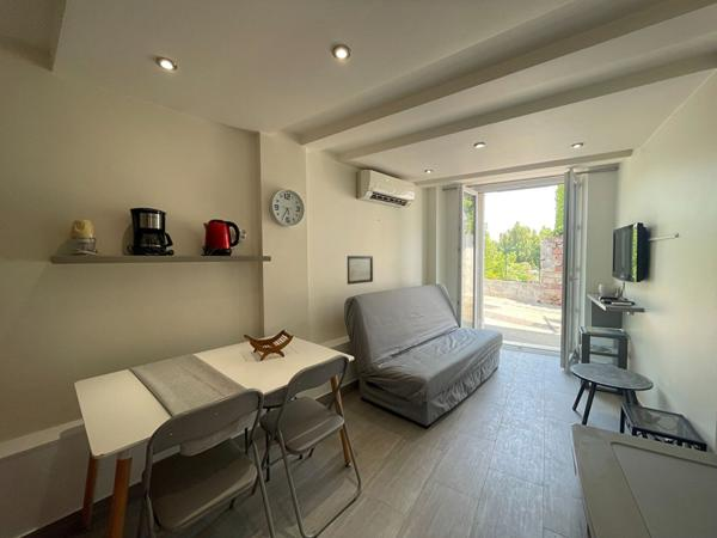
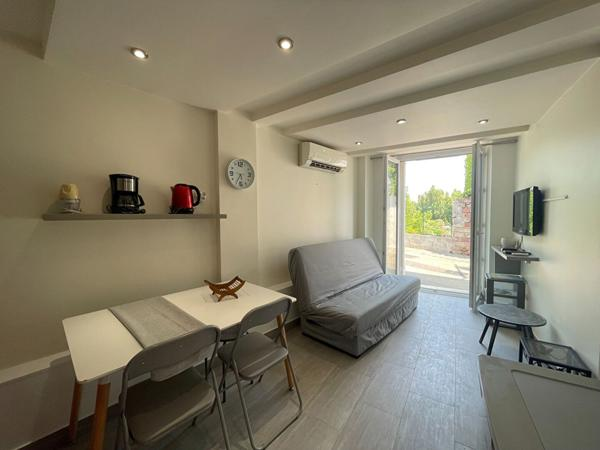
- wall art [347,255,374,286]
